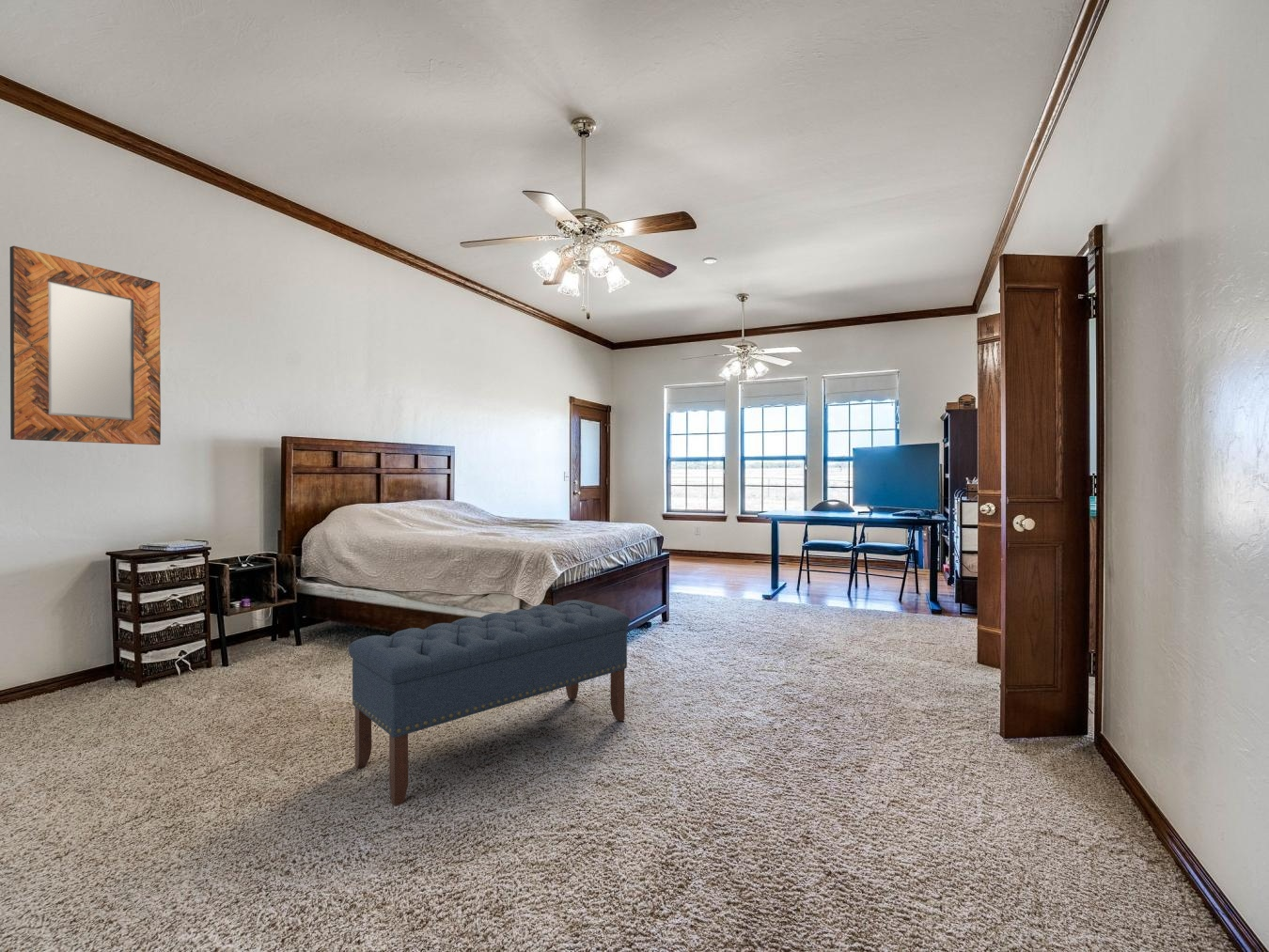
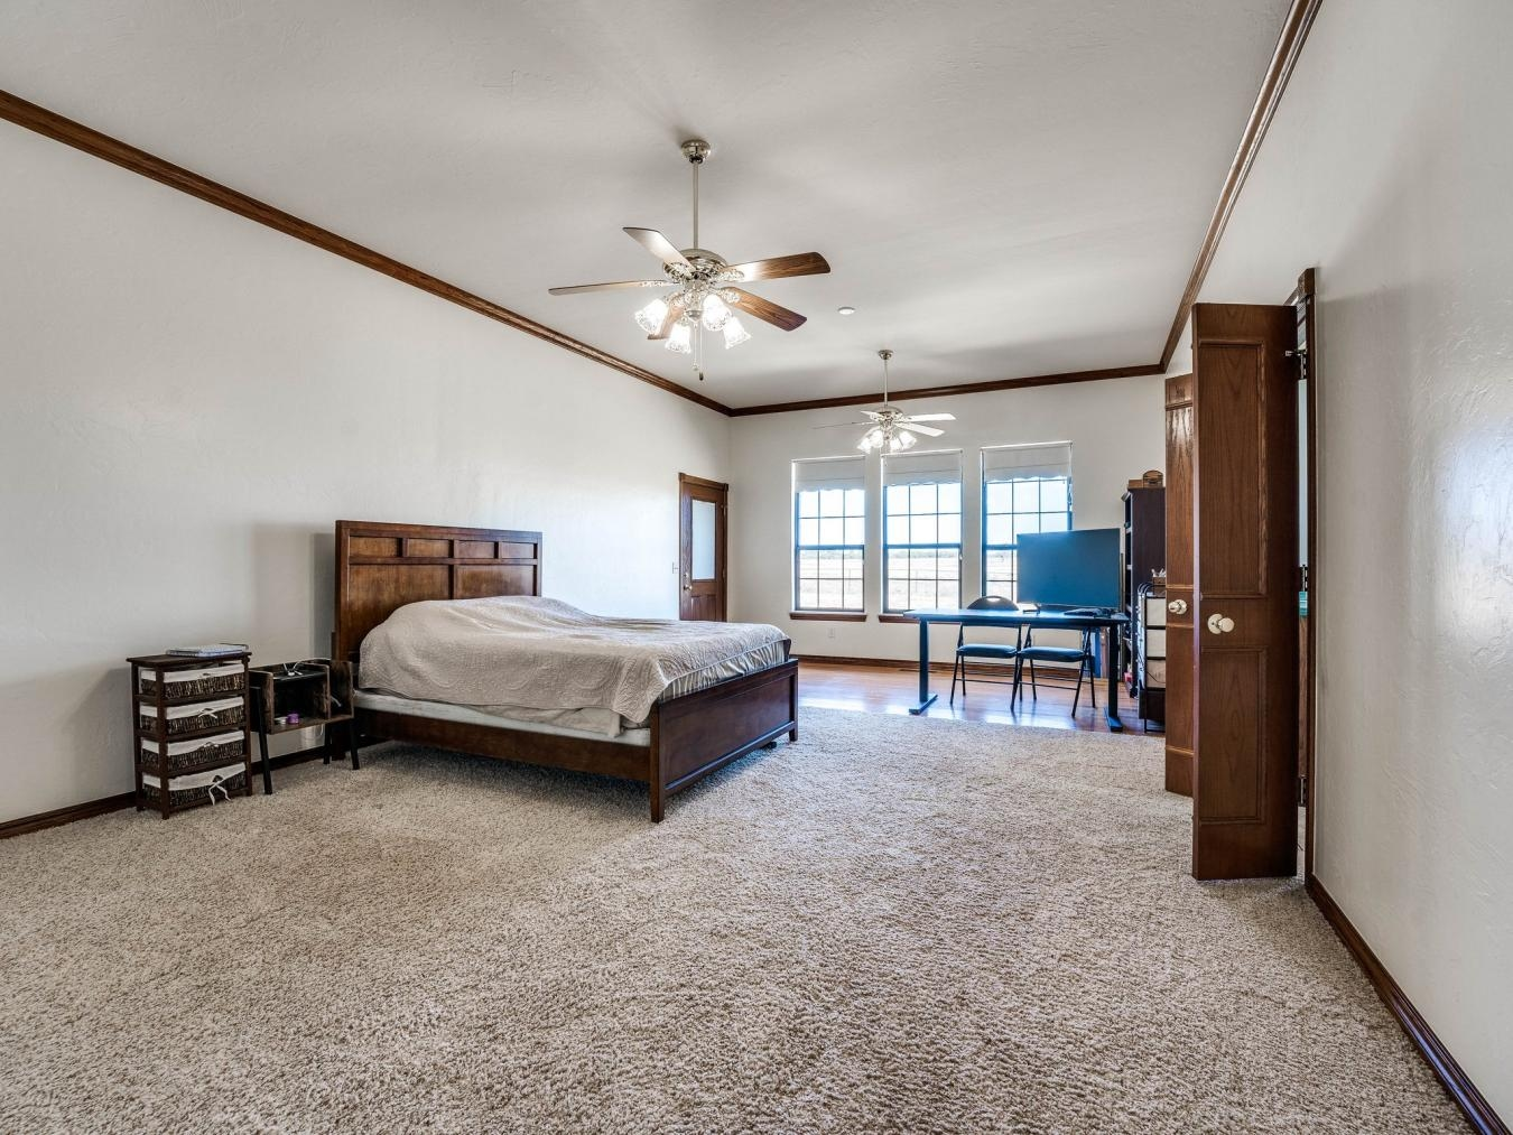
- home mirror [9,245,162,445]
- bench [348,599,631,807]
